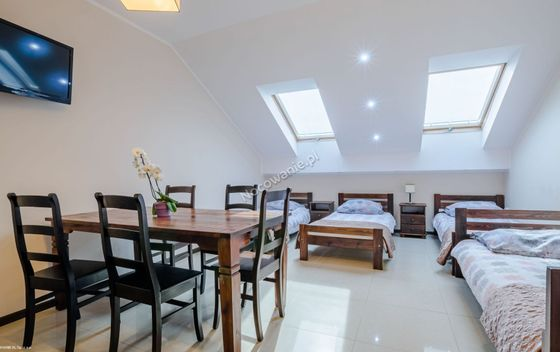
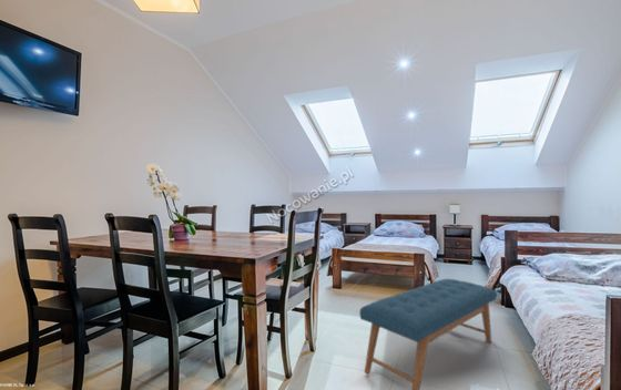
+ bench [358,278,498,390]
